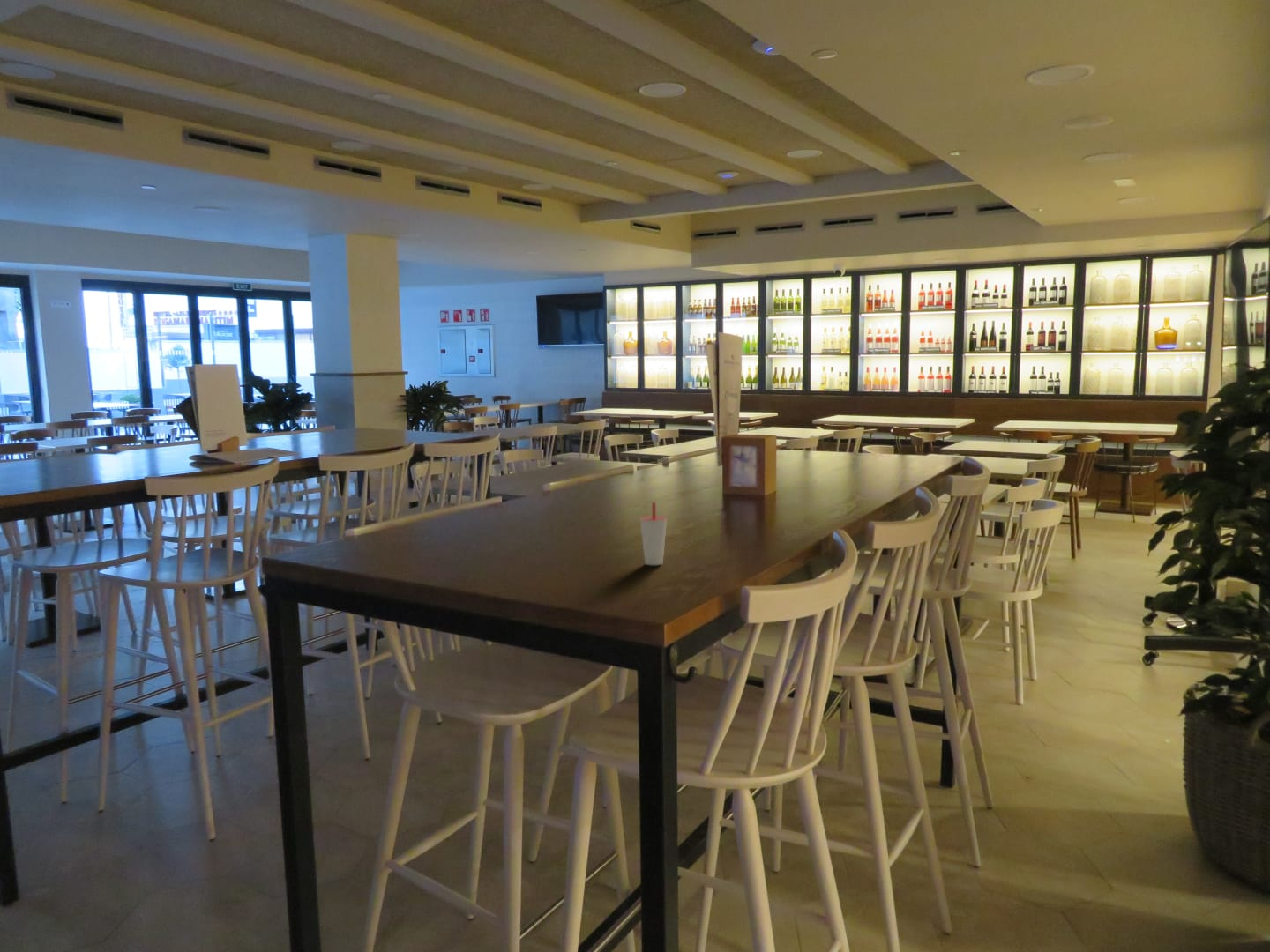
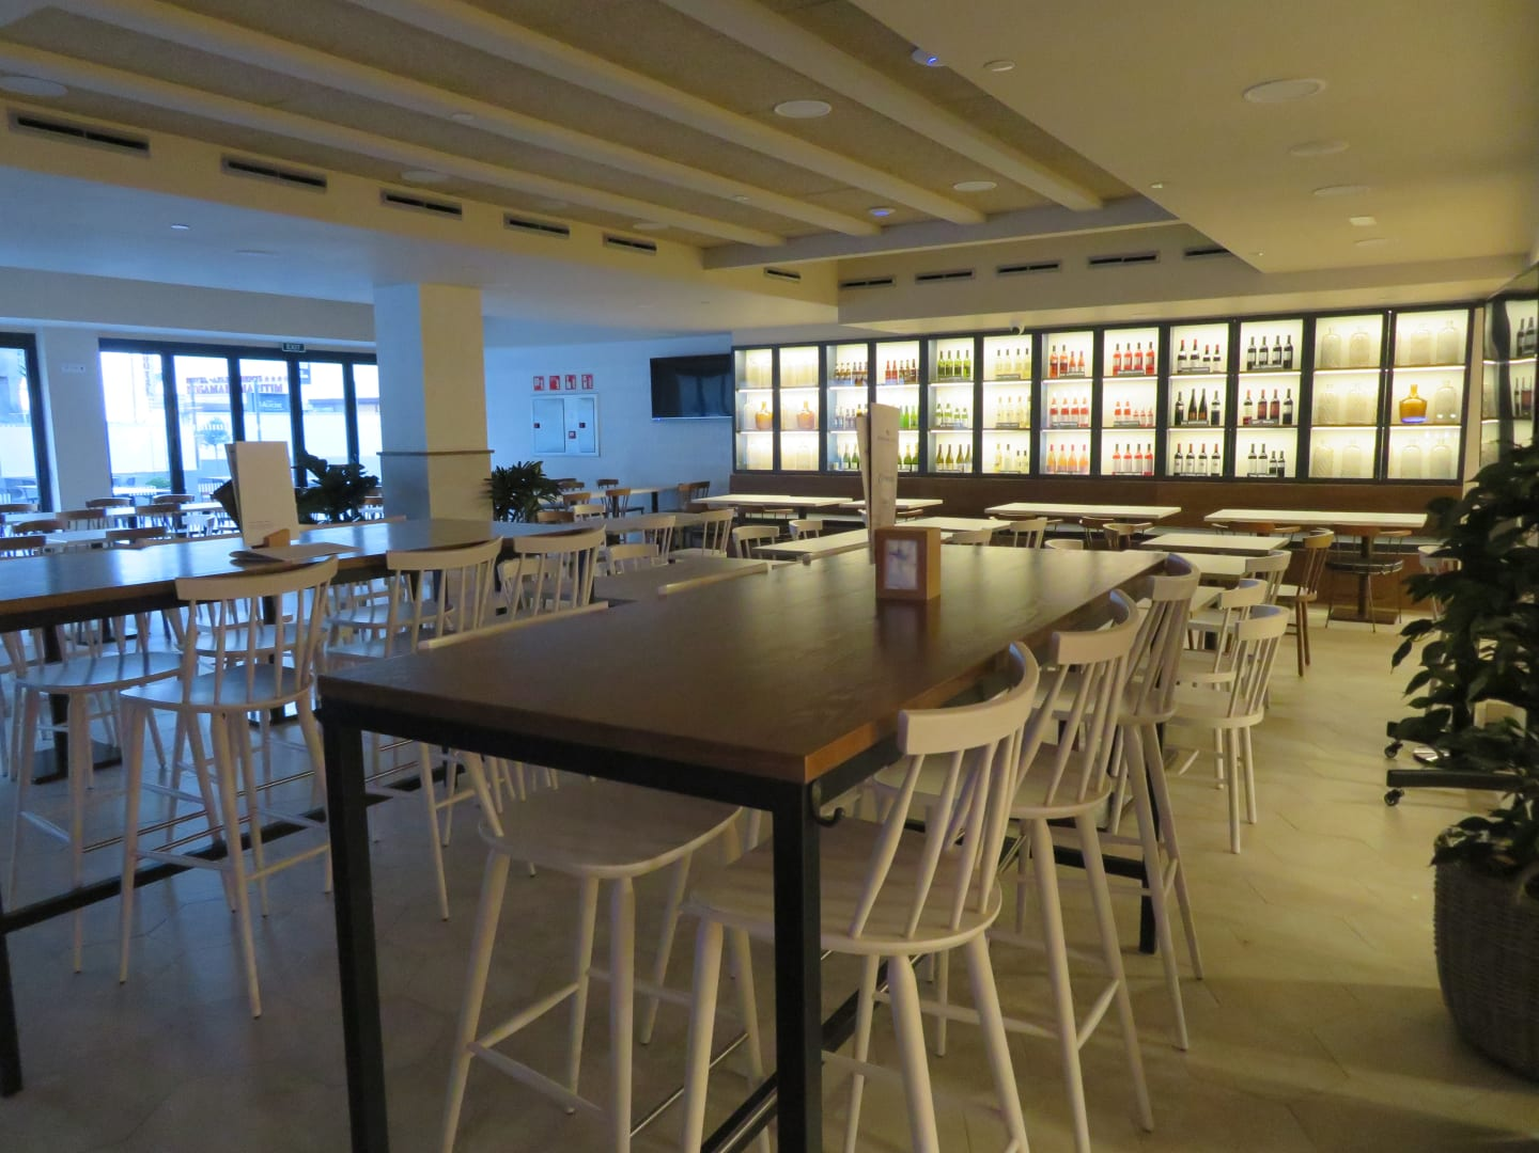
- cup [639,502,668,566]
